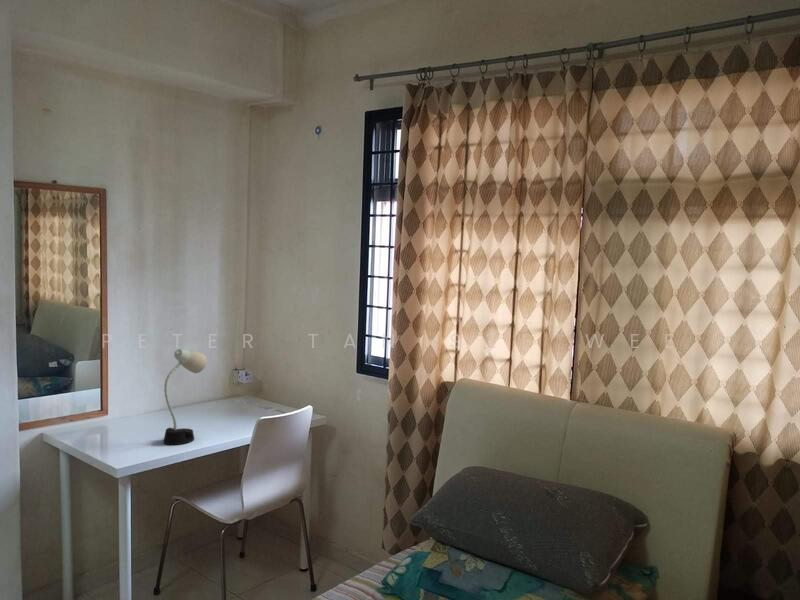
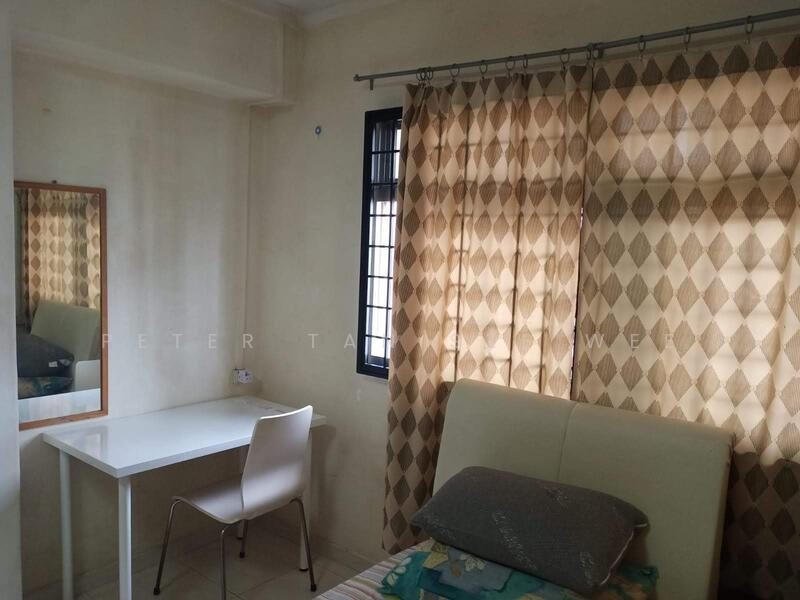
- desk lamp [162,348,208,446]
